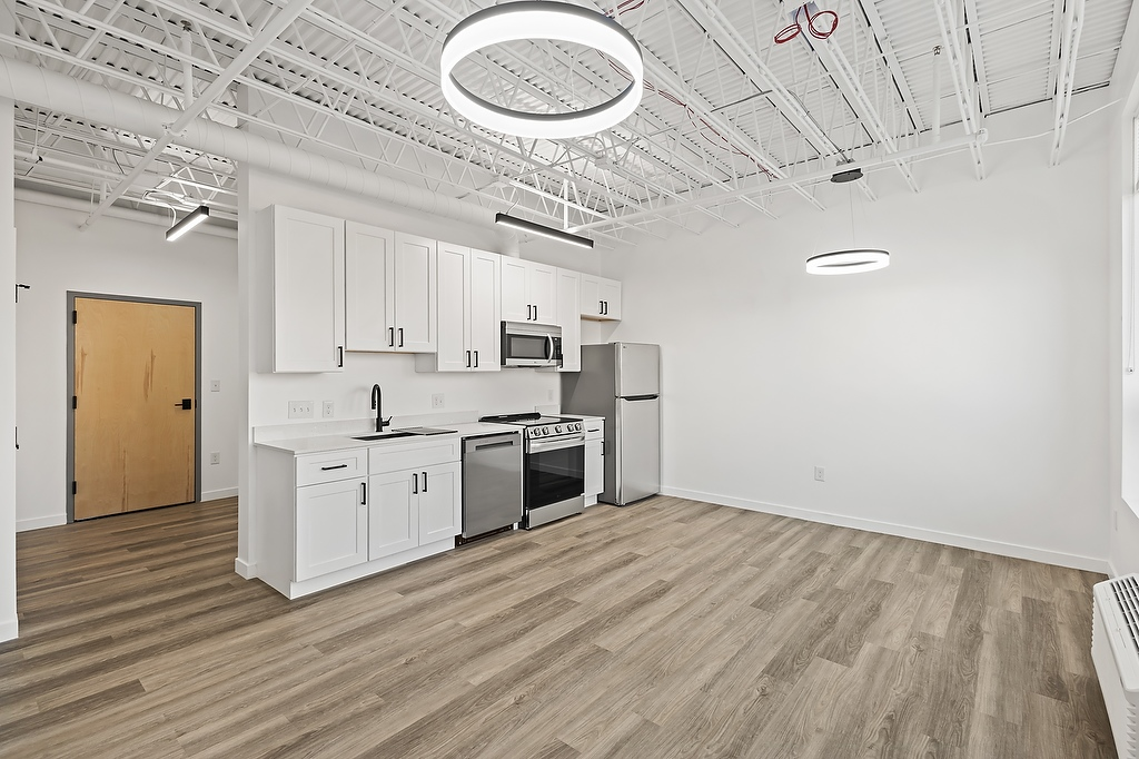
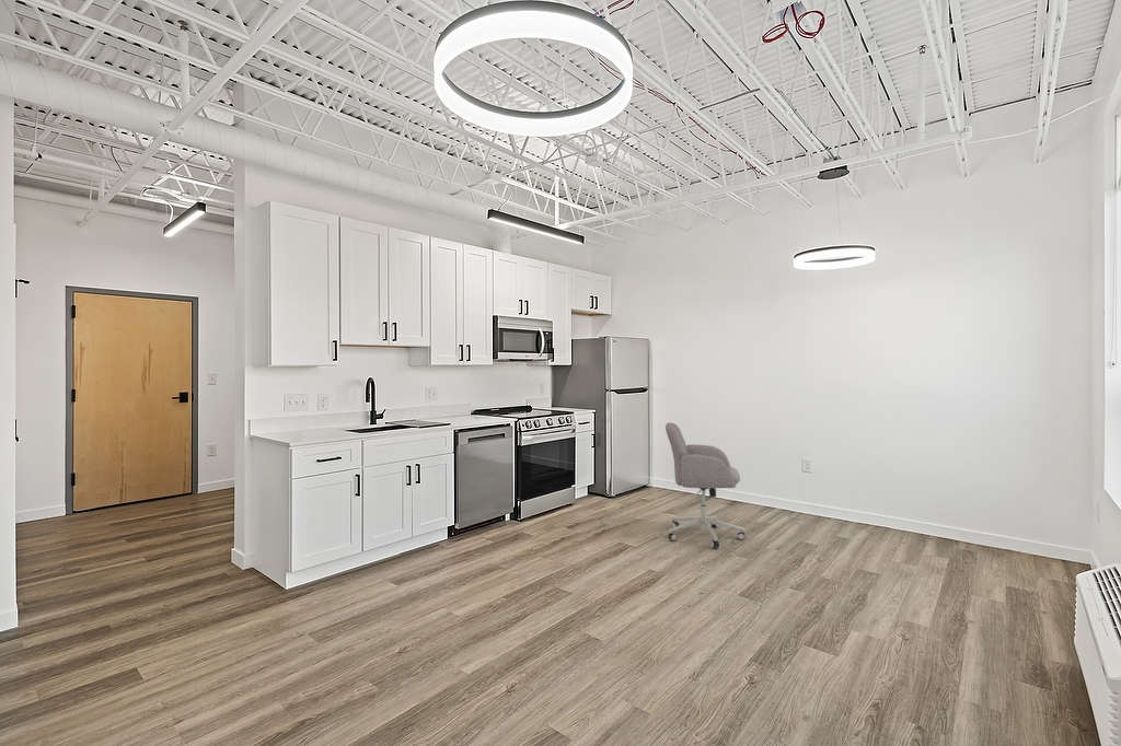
+ chair [664,422,746,549]
